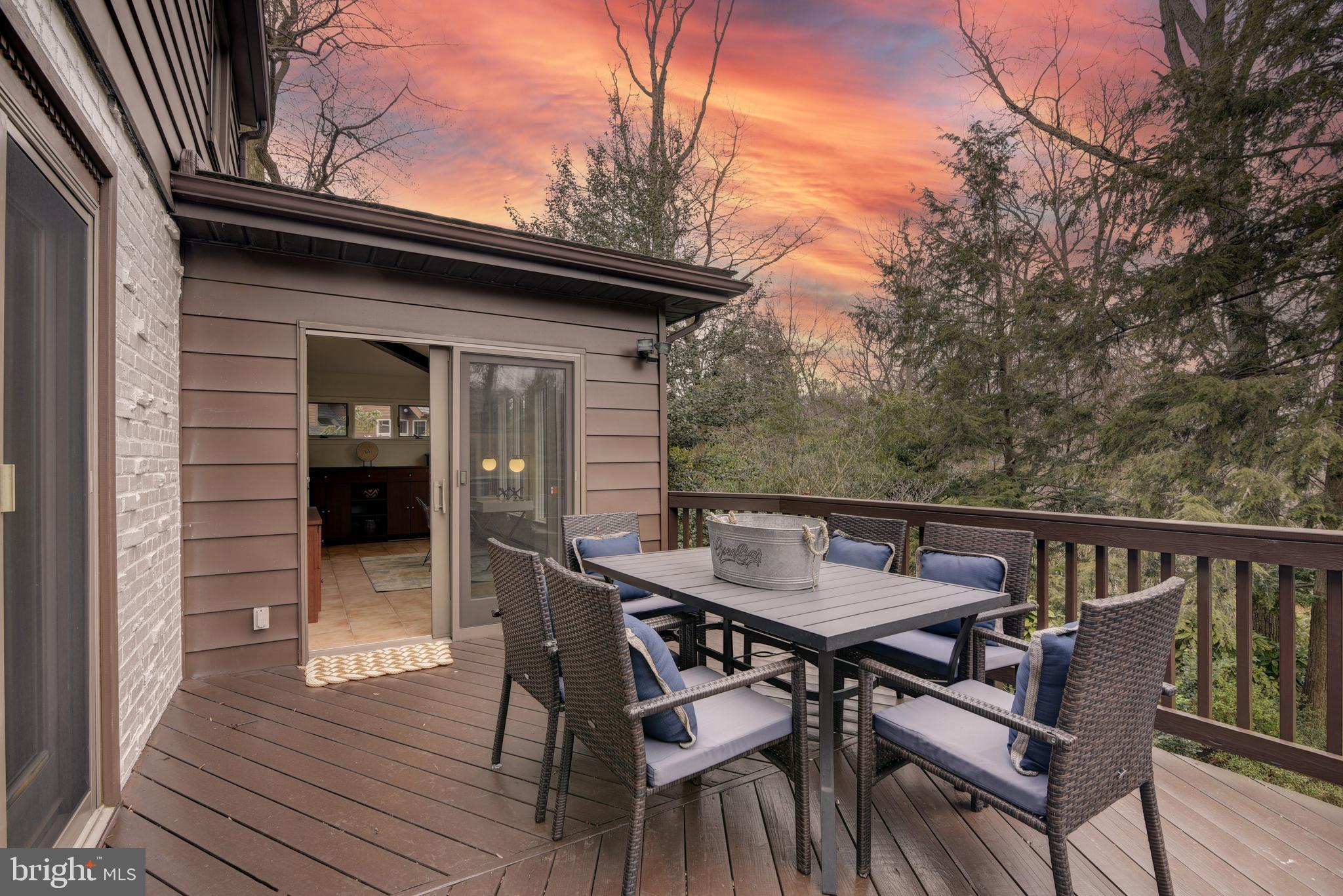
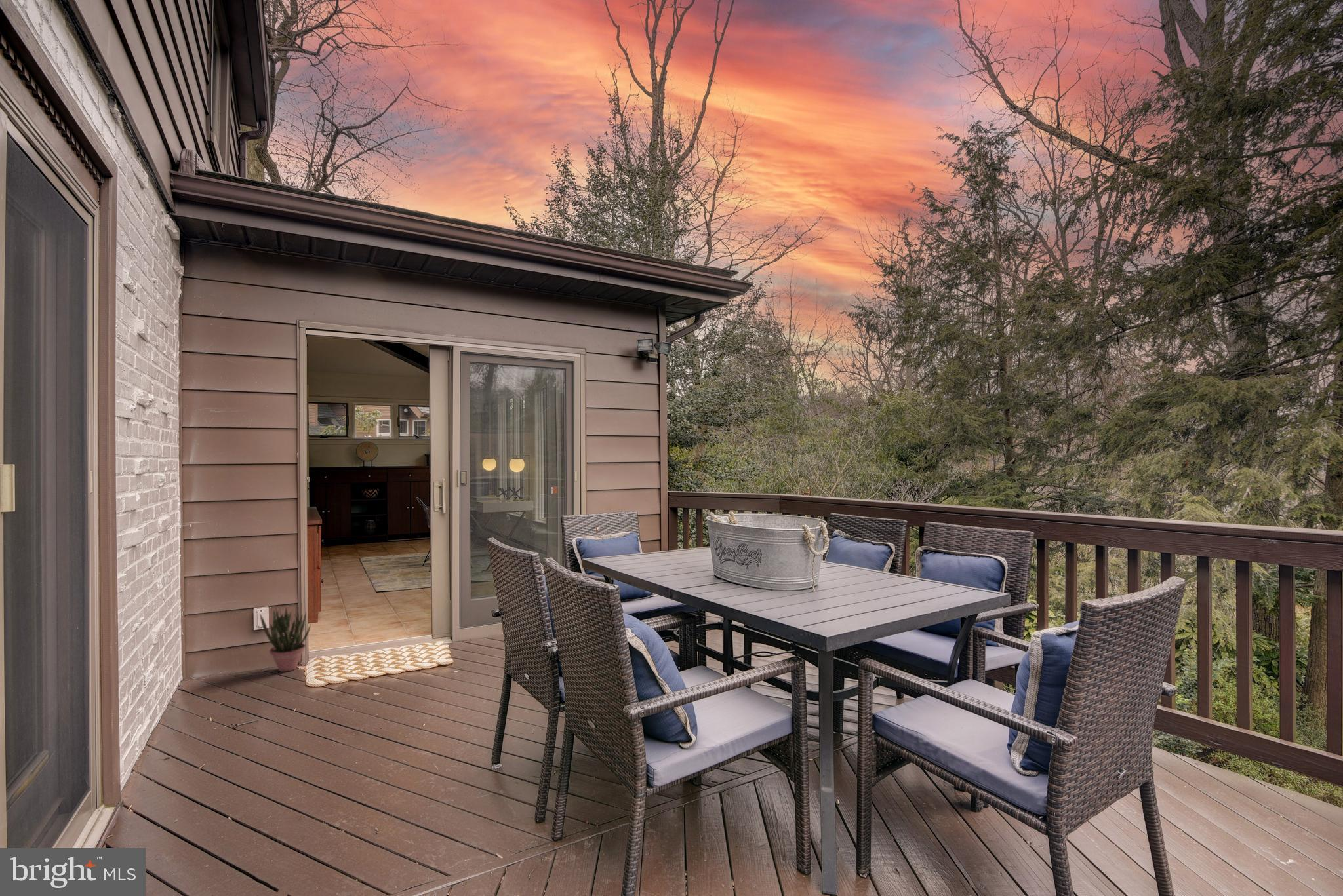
+ potted plant [259,606,311,672]
